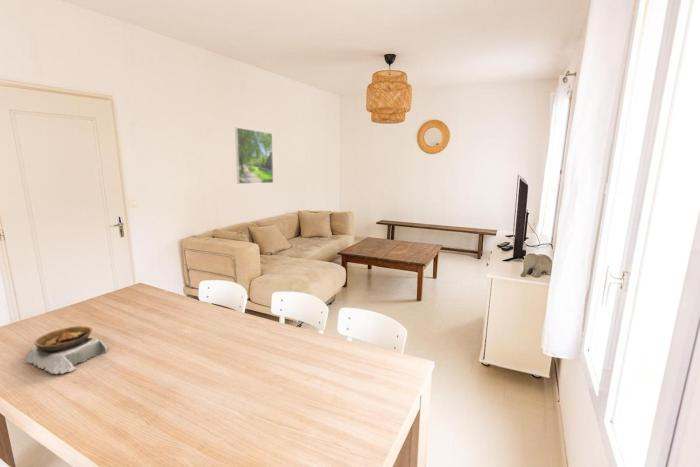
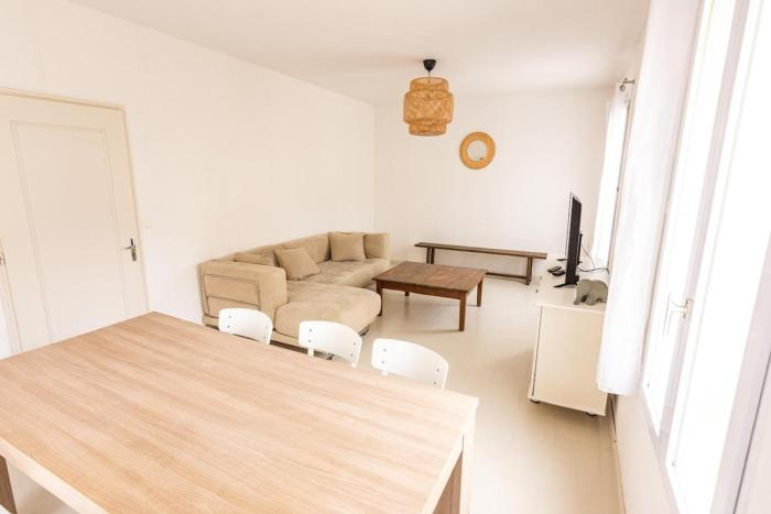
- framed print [234,126,274,185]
- bowl [25,325,108,375]
